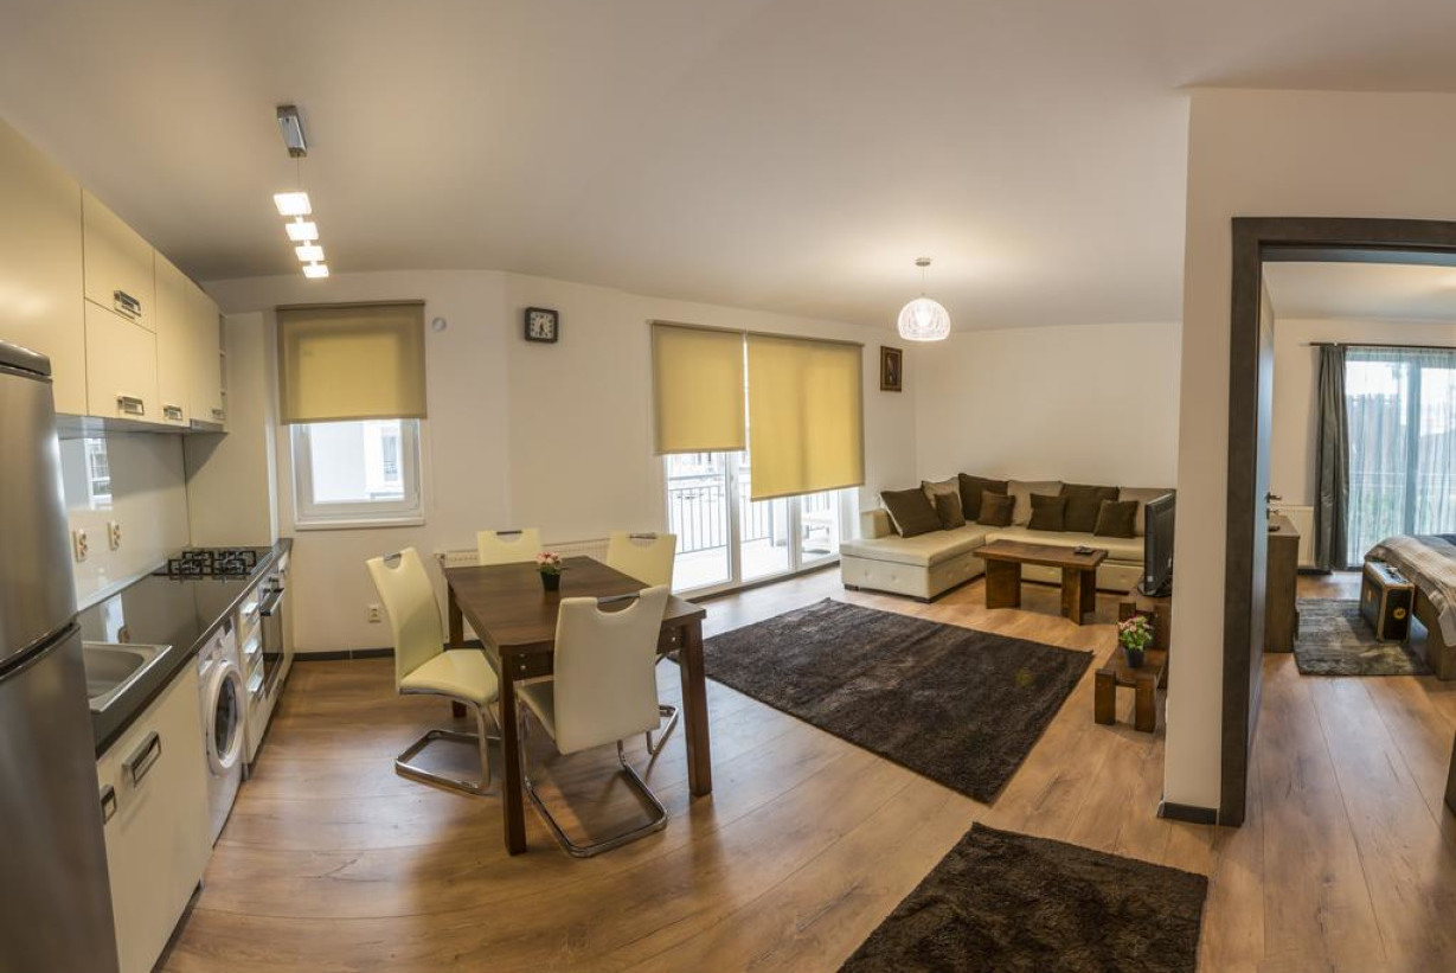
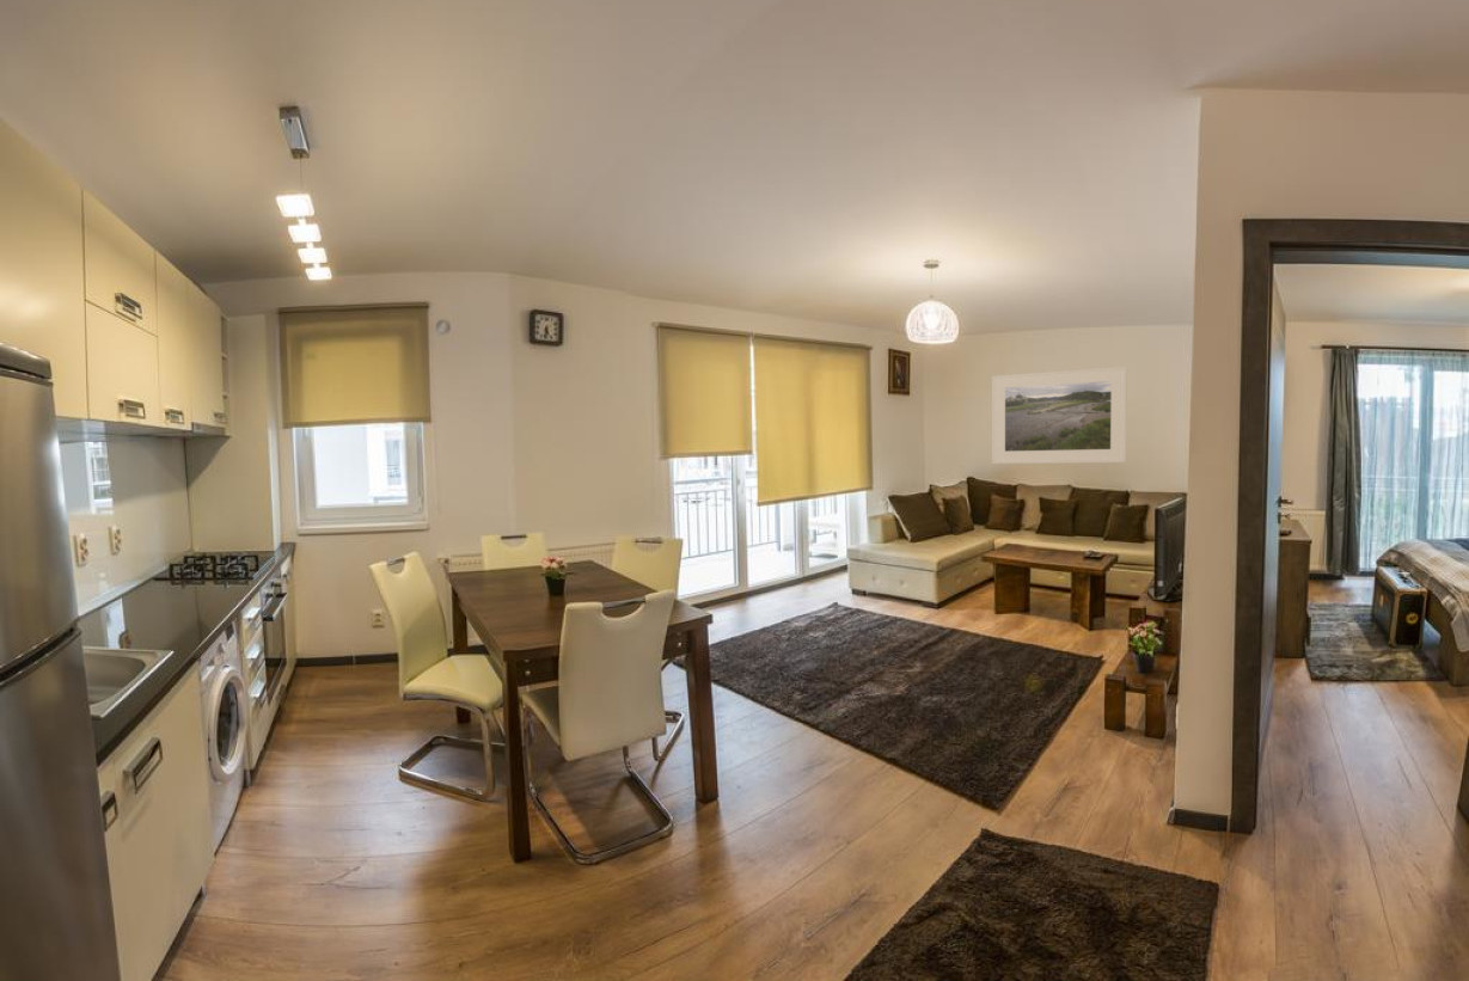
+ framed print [991,366,1128,465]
